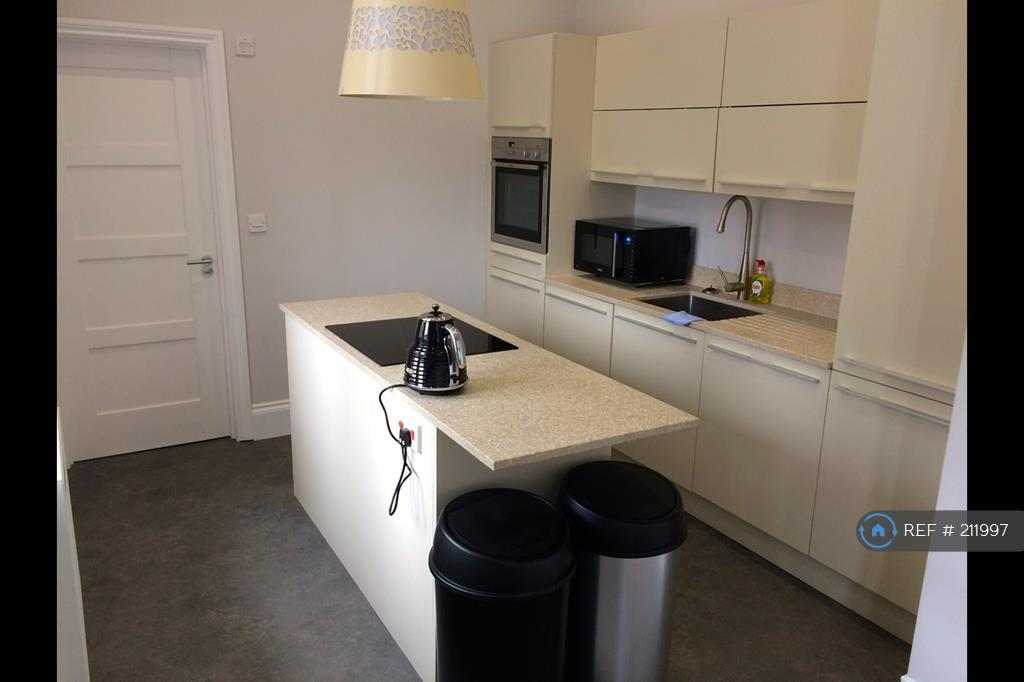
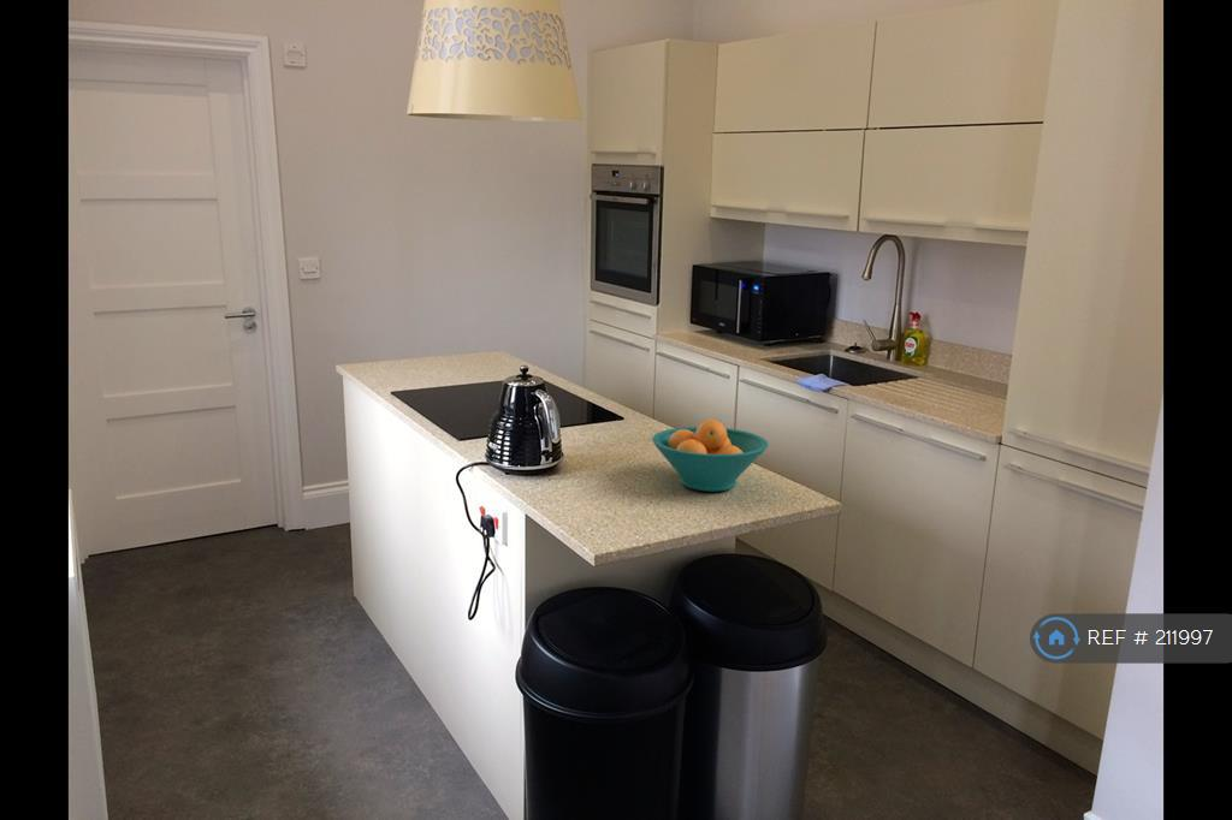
+ fruit bowl [651,418,769,493]
